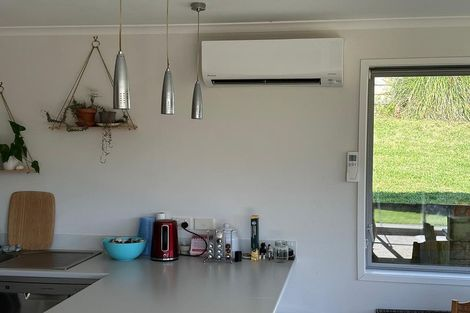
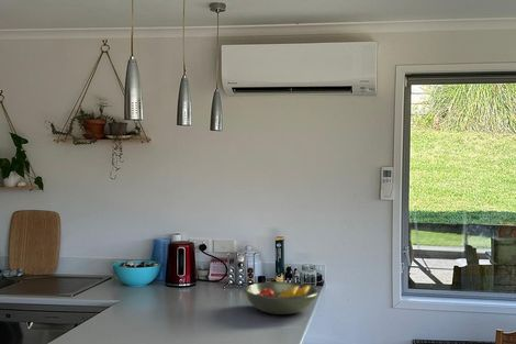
+ fruit bowl [242,281,319,315]
